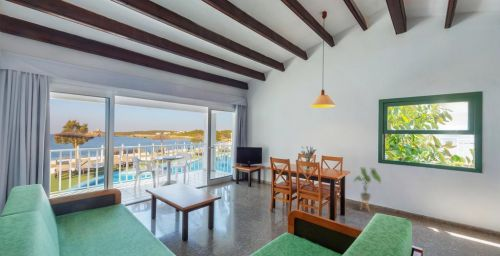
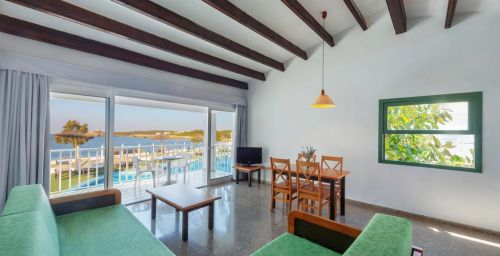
- house plant [353,166,382,213]
